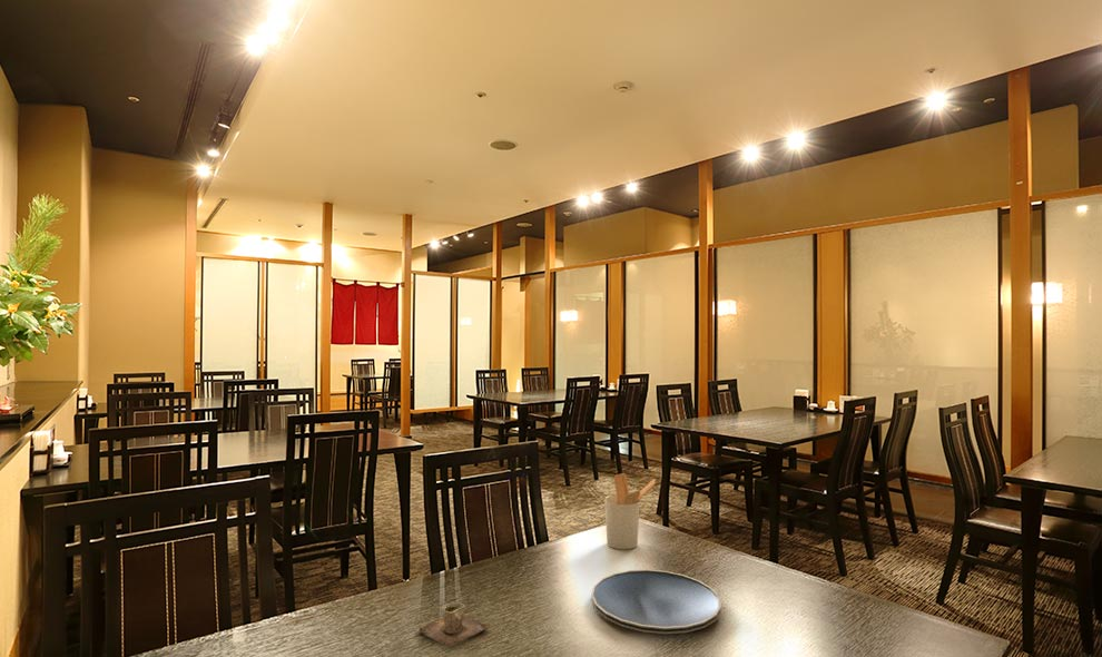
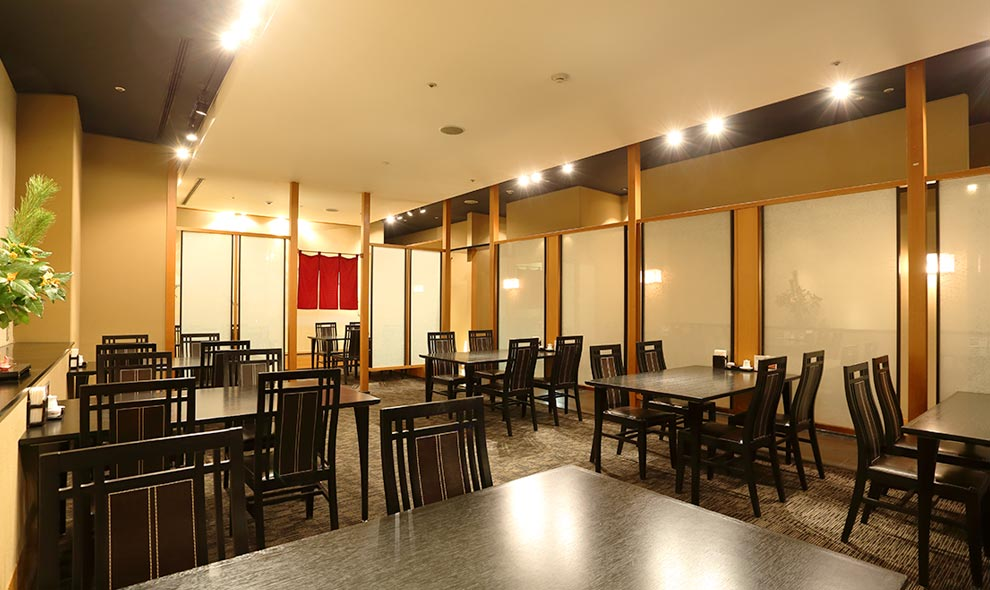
- plate [590,569,722,635]
- utensil holder [603,472,657,550]
- cup [417,601,489,647]
